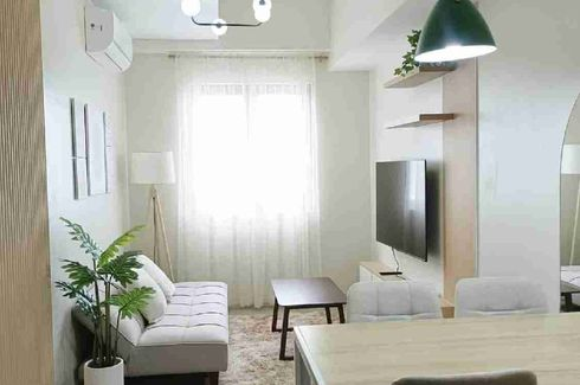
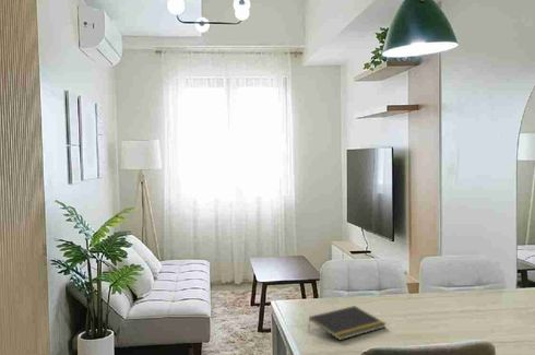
+ notepad [307,305,388,341]
